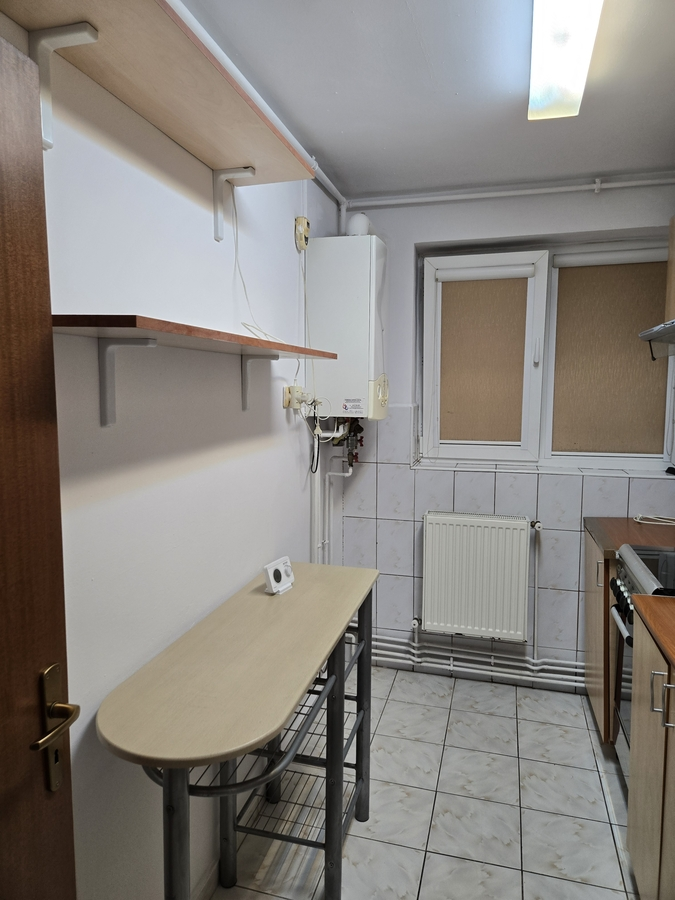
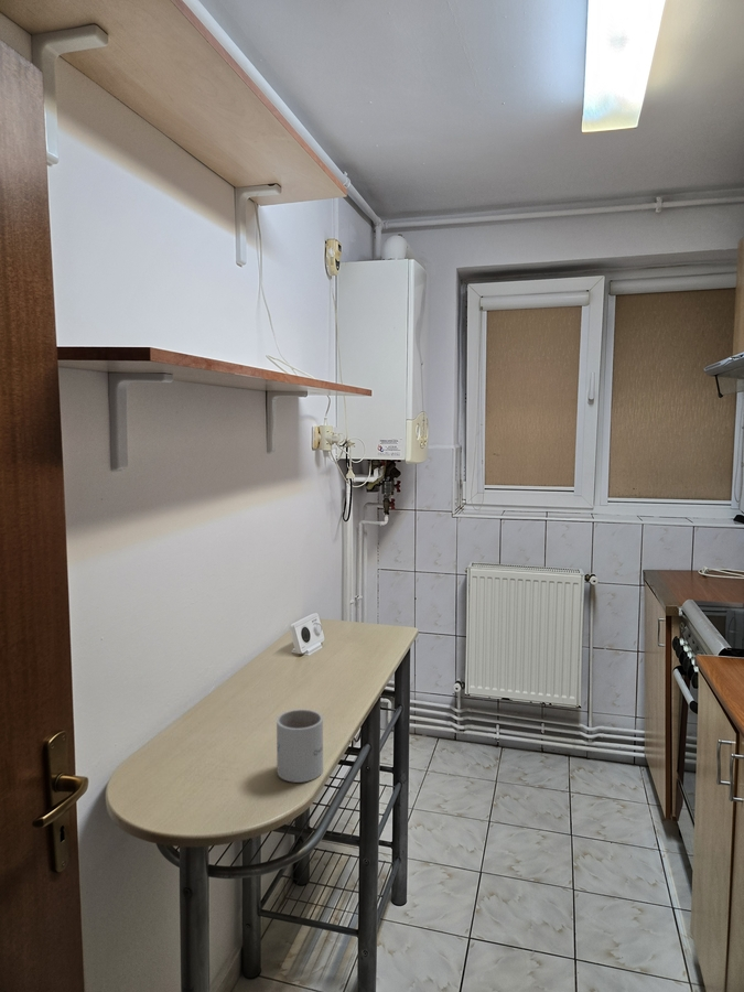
+ mug [276,709,324,784]
